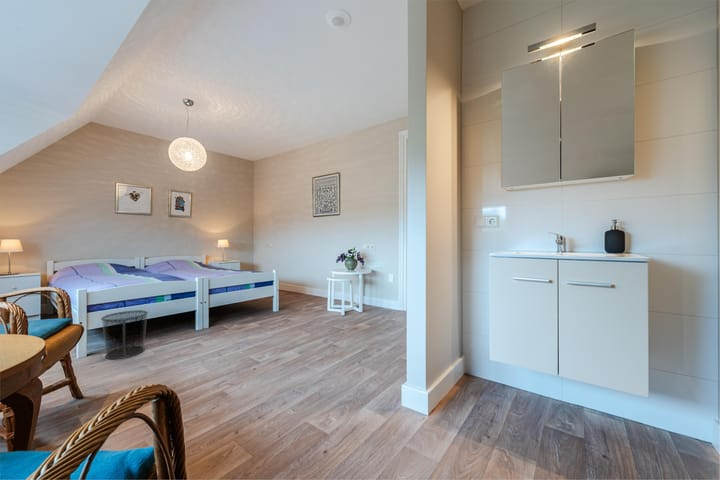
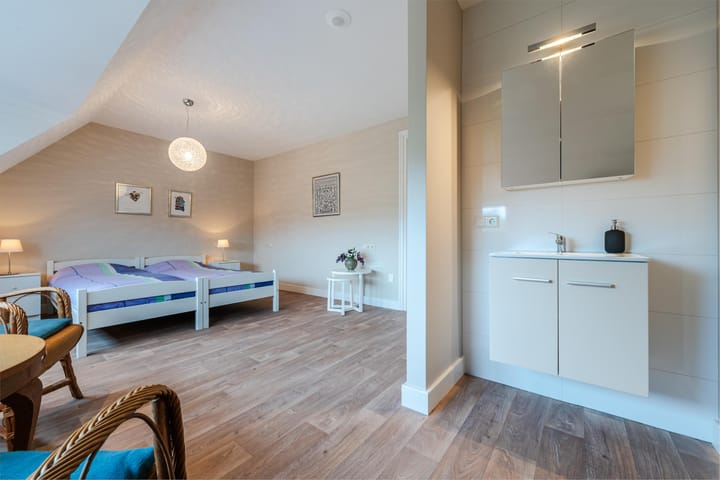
- waste bin [100,309,149,360]
